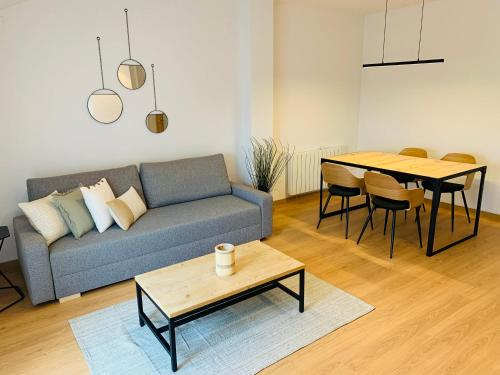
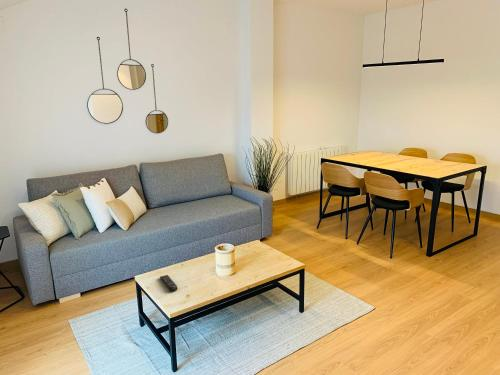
+ remote control [159,274,178,292]
